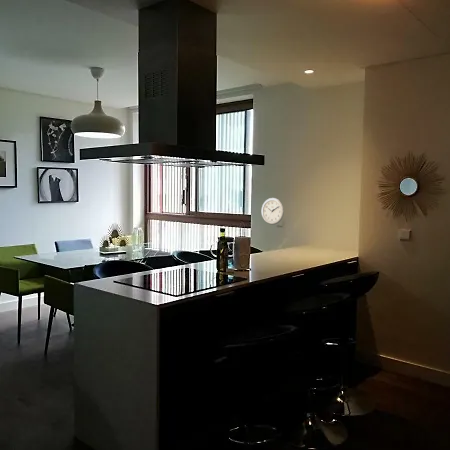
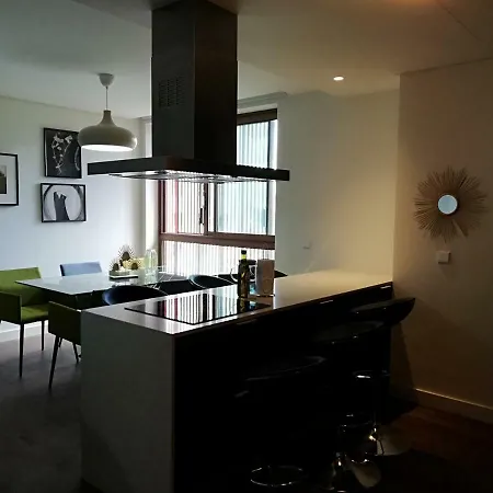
- wall clock [261,197,285,226]
